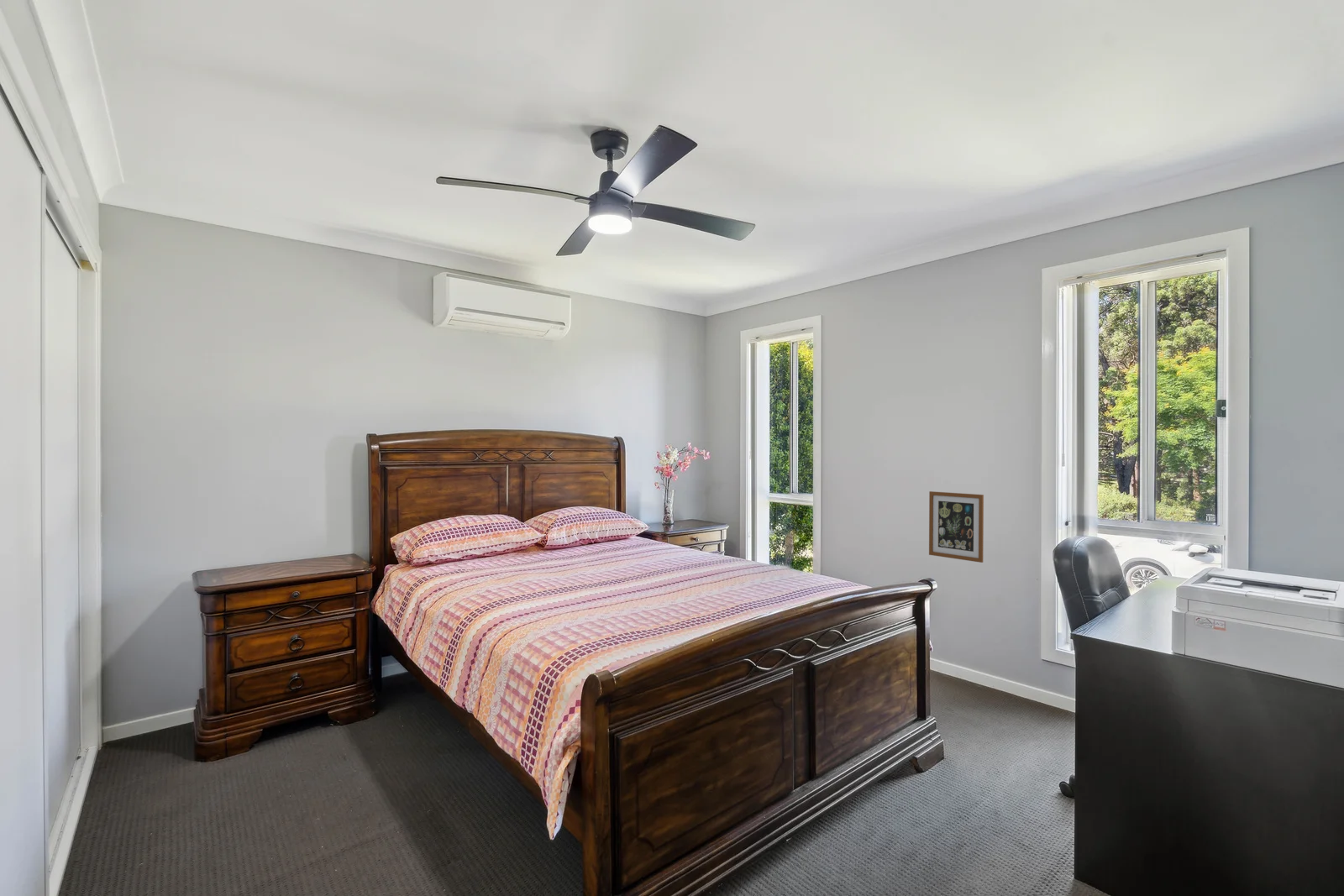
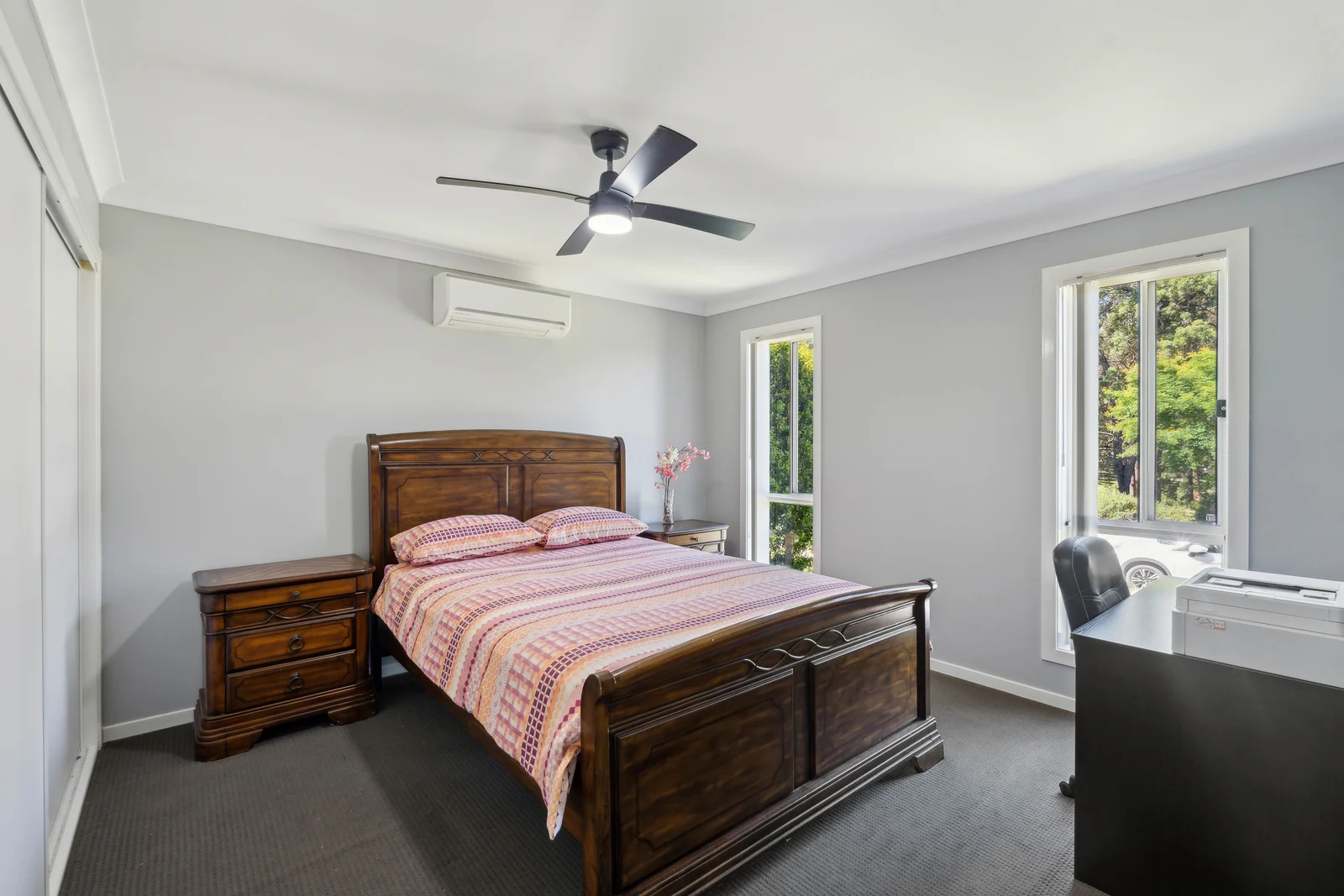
- wall art [928,490,984,563]
